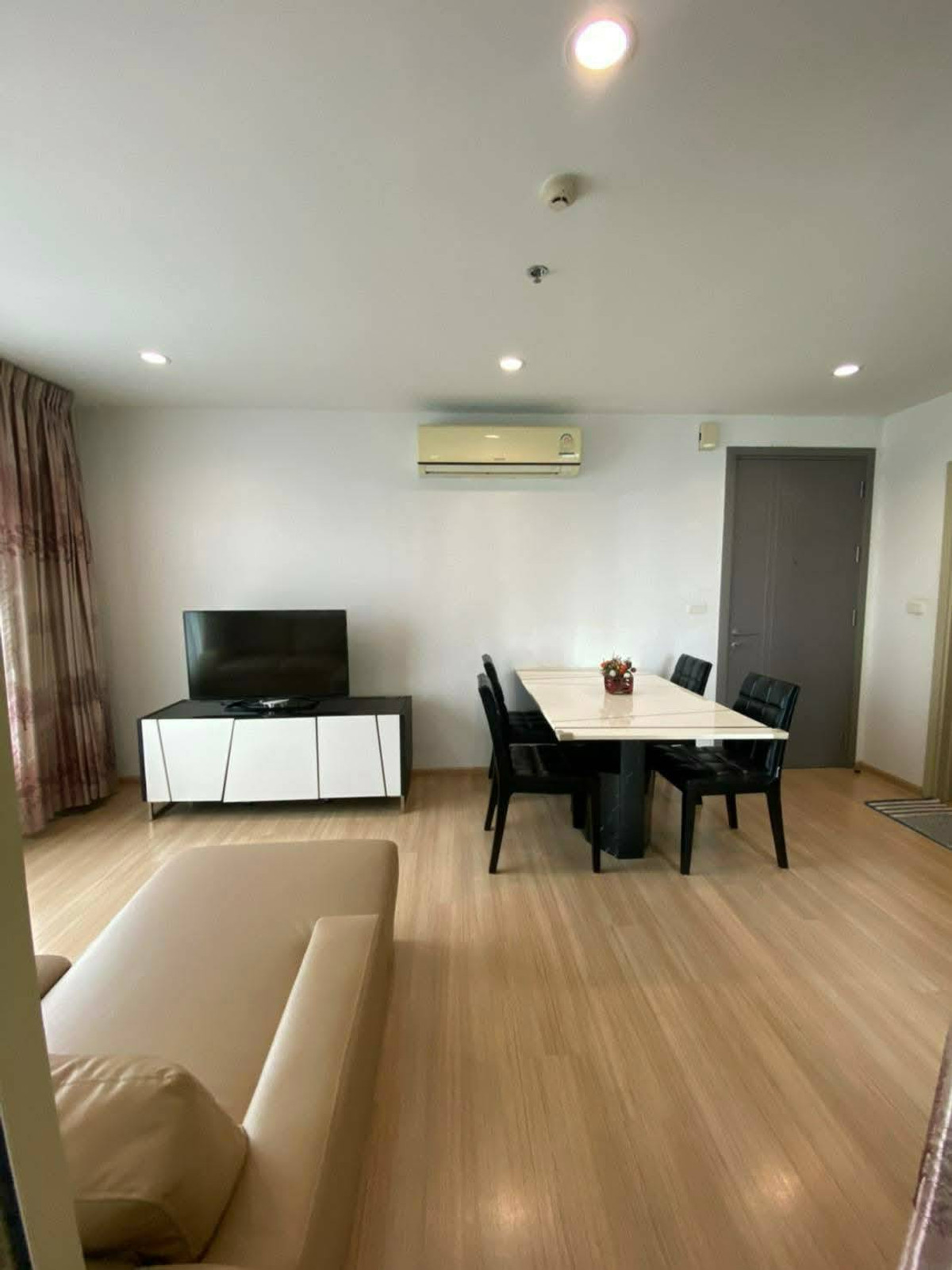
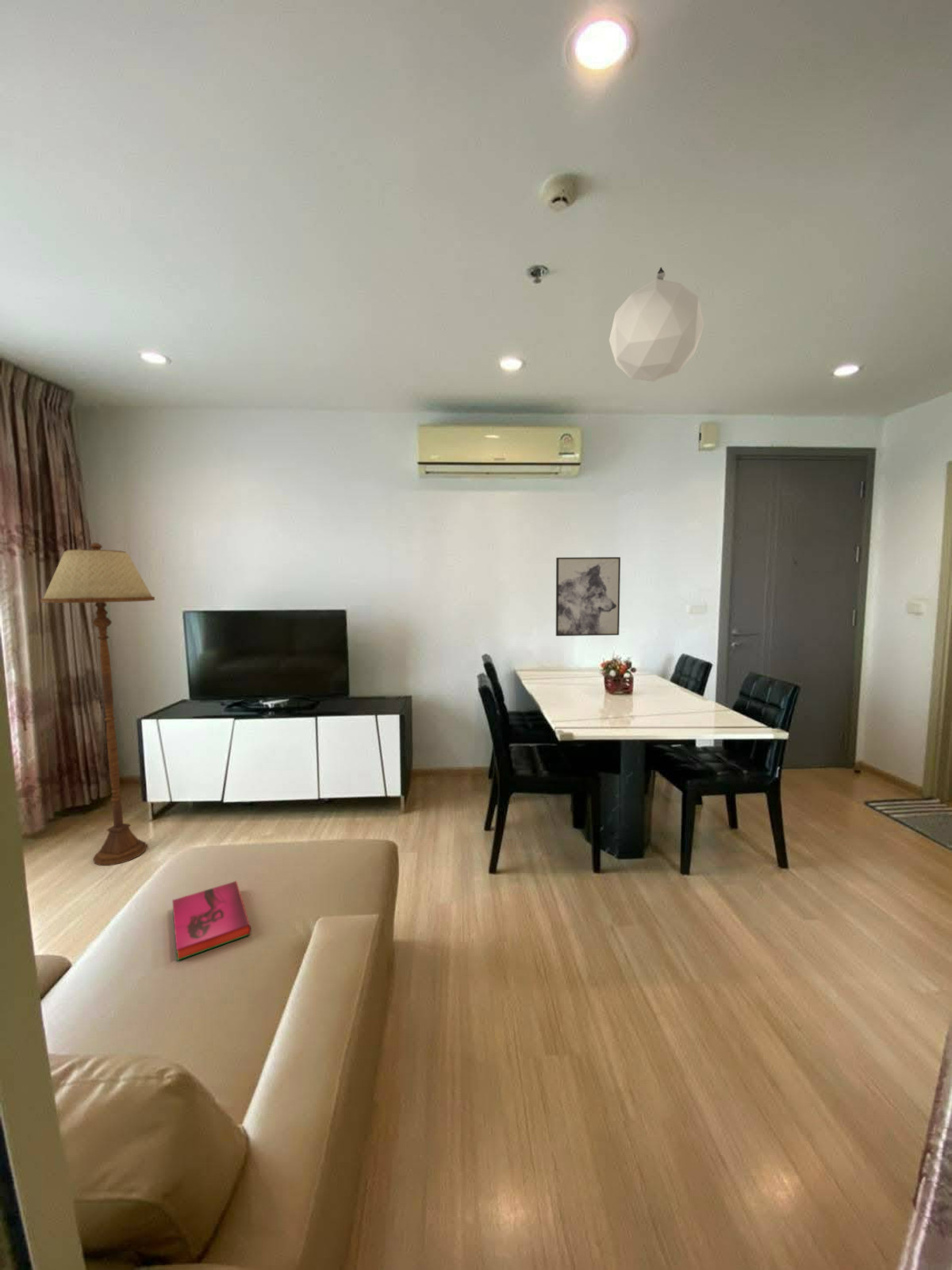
+ floor lamp [40,542,155,866]
+ hardback book [171,880,252,961]
+ pendant lamp [608,267,705,382]
+ wall art [555,556,621,637]
